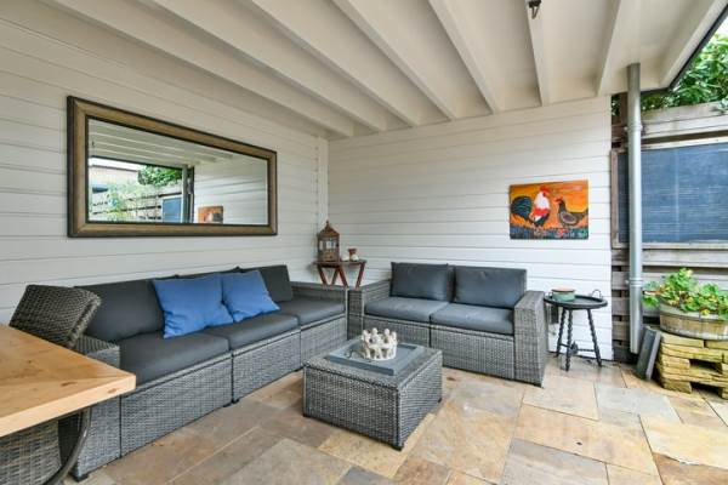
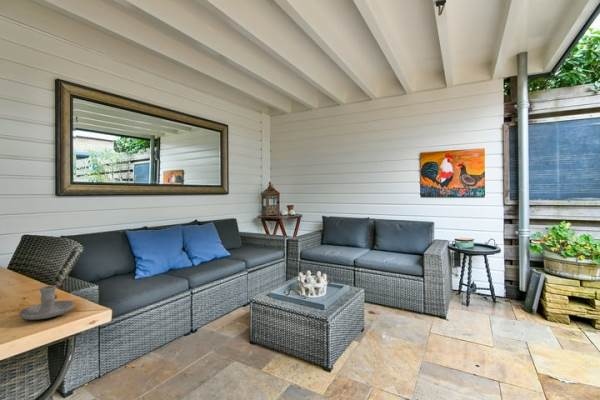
+ candle holder [18,284,76,321]
